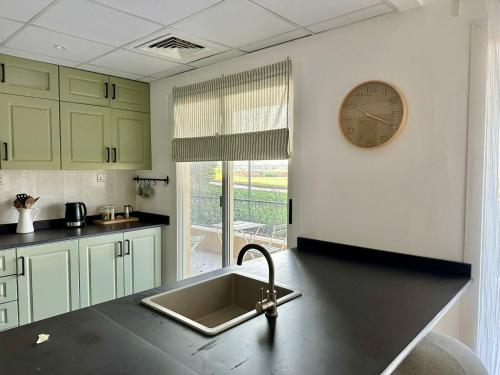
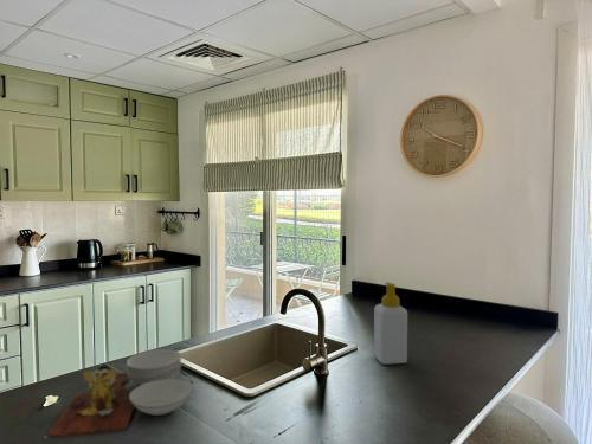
+ soap bottle [373,281,408,366]
+ cutting board [47,348,193,439]
